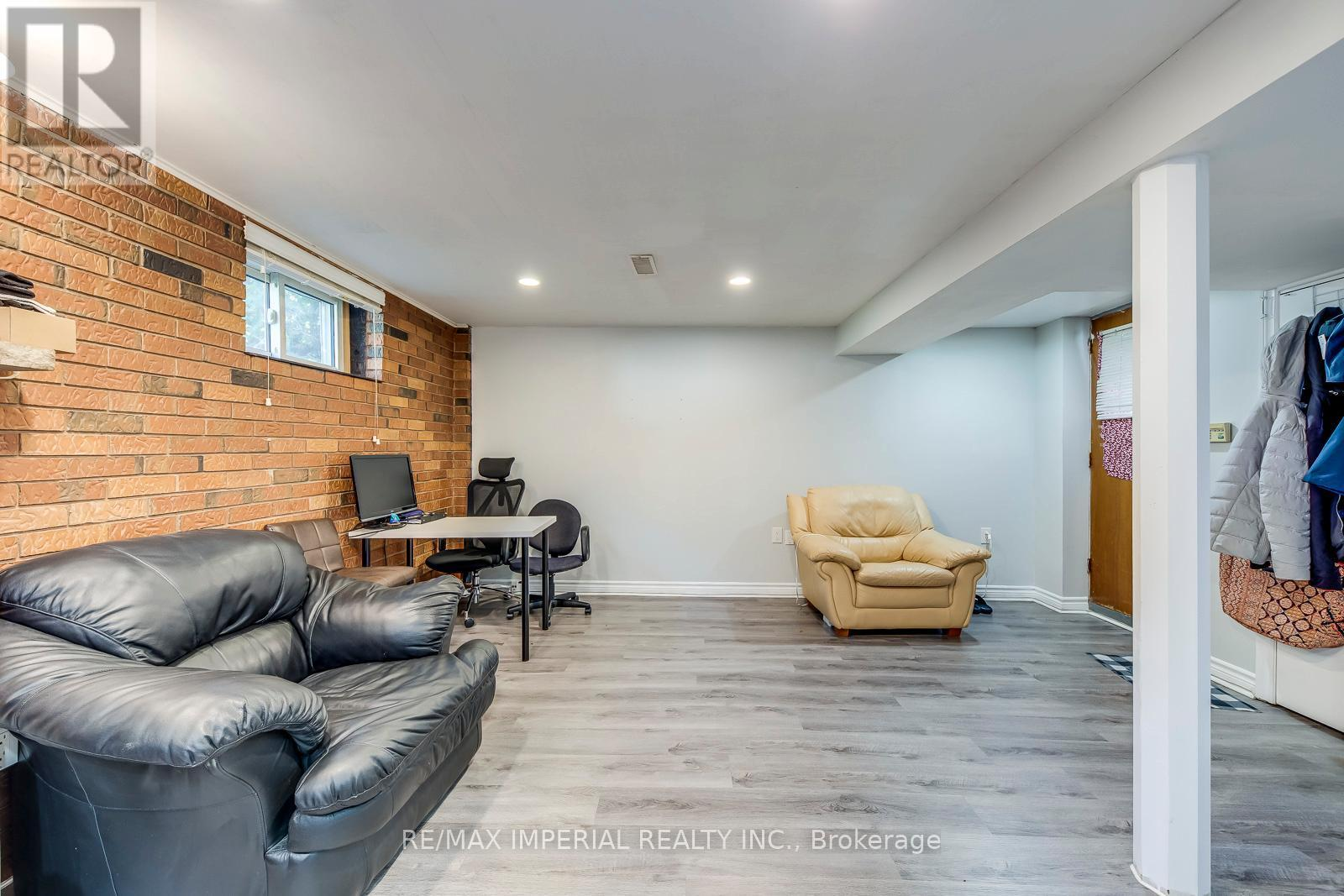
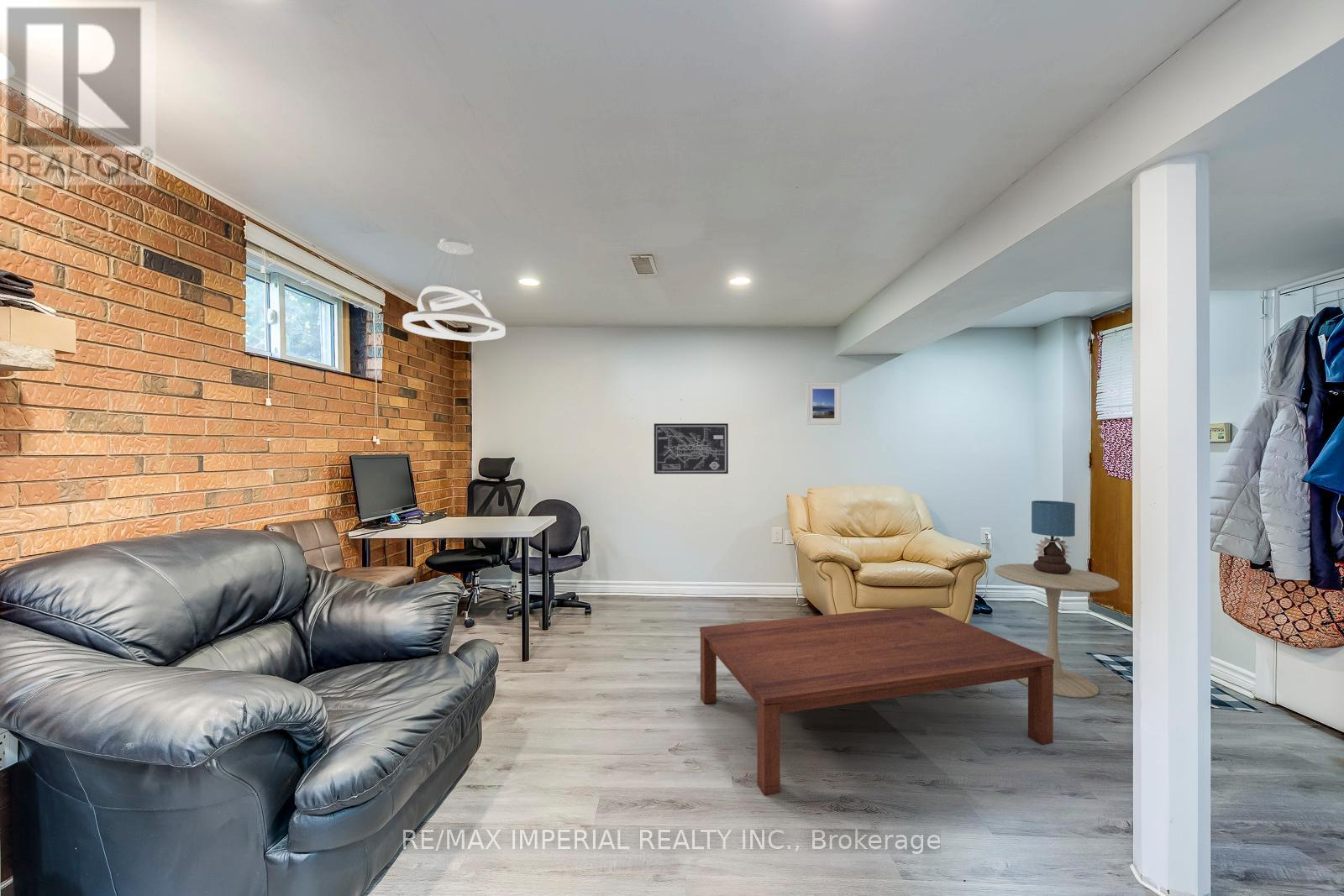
+ pendant light [402,237,507,343]
+ side table [994,563,1120,699]
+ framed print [805,382,842,426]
+ coffee table [699,605,1054,797]
+ wall art [654,422,729,474]
+ table lamp [1031,500,1076,574]
